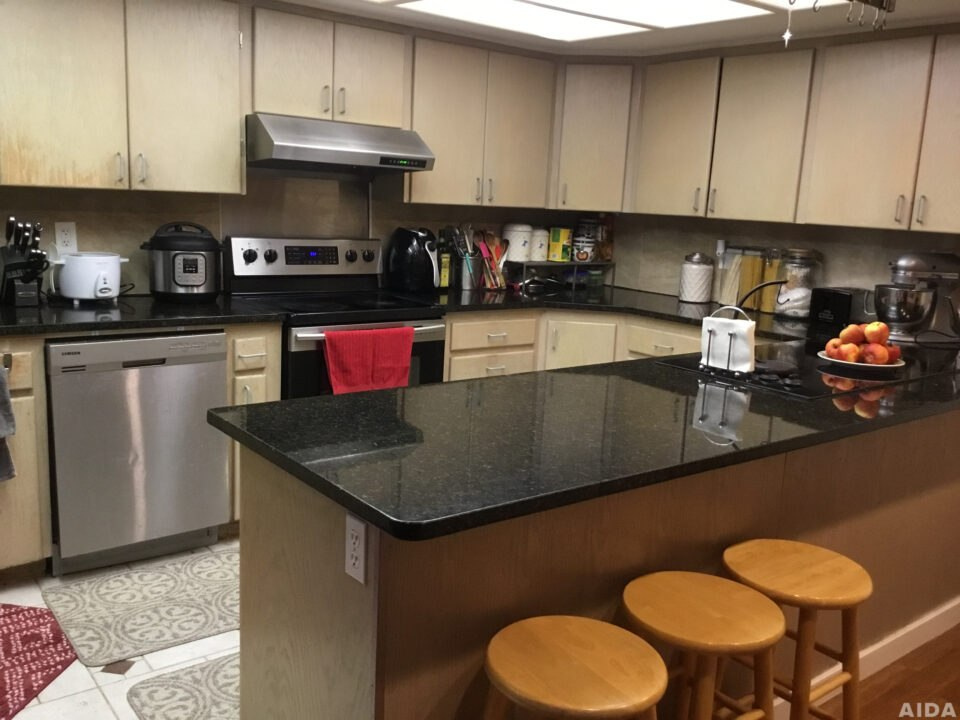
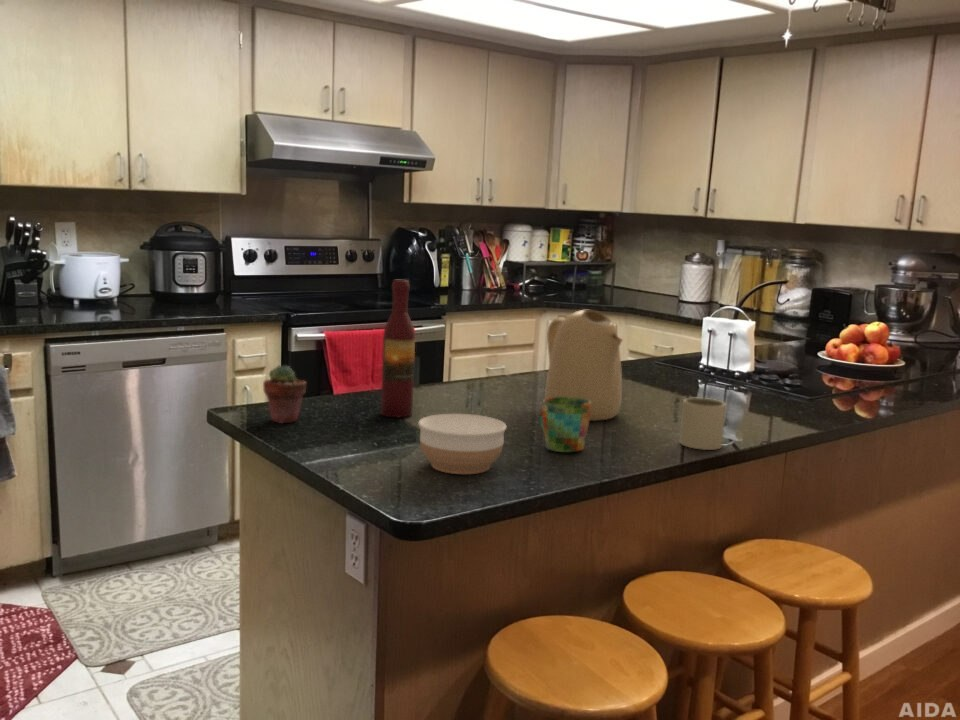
+ wine bottle [380,279,416,418]
+ mug [538,397,591,453]
+ potted succulent [262,364,307,424]
+ mug [679,397,727,451]
+ kettle [544,309,624,422]
+ bowl [417,413,508,475]
